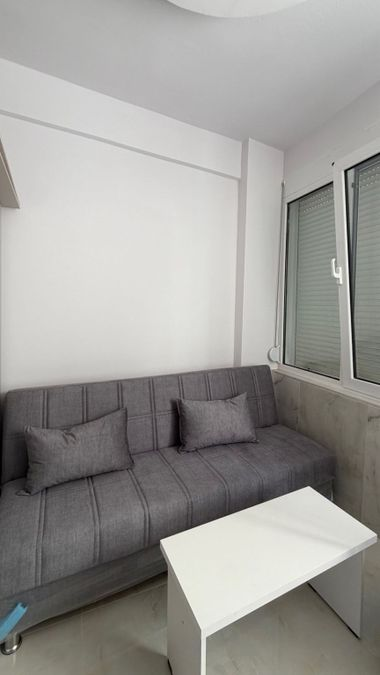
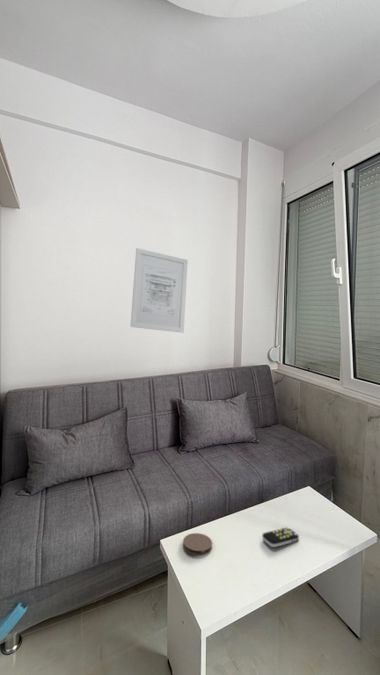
+ remote control [261,527,300,548]
+ coaster [182,532,213,556]
+ wall art [130,247,189,334]
